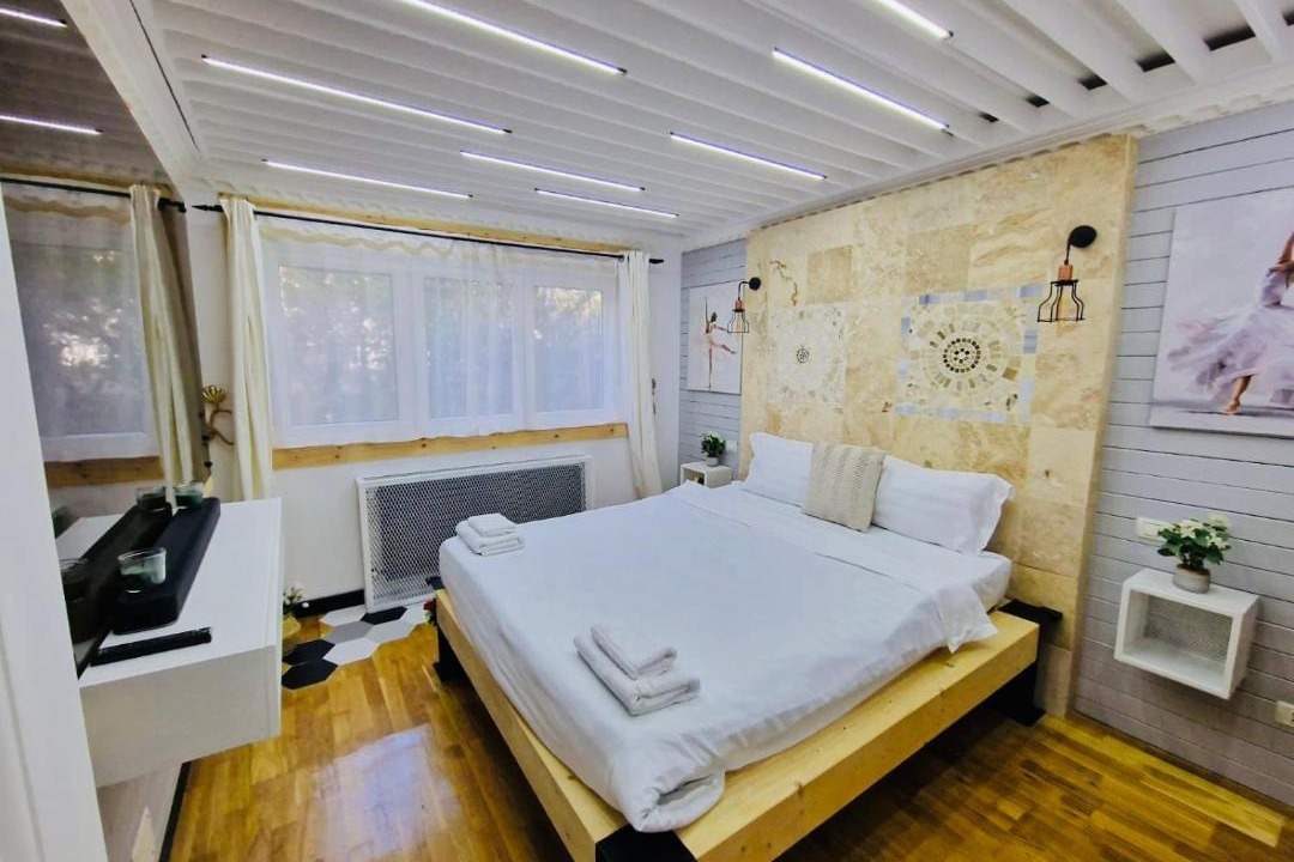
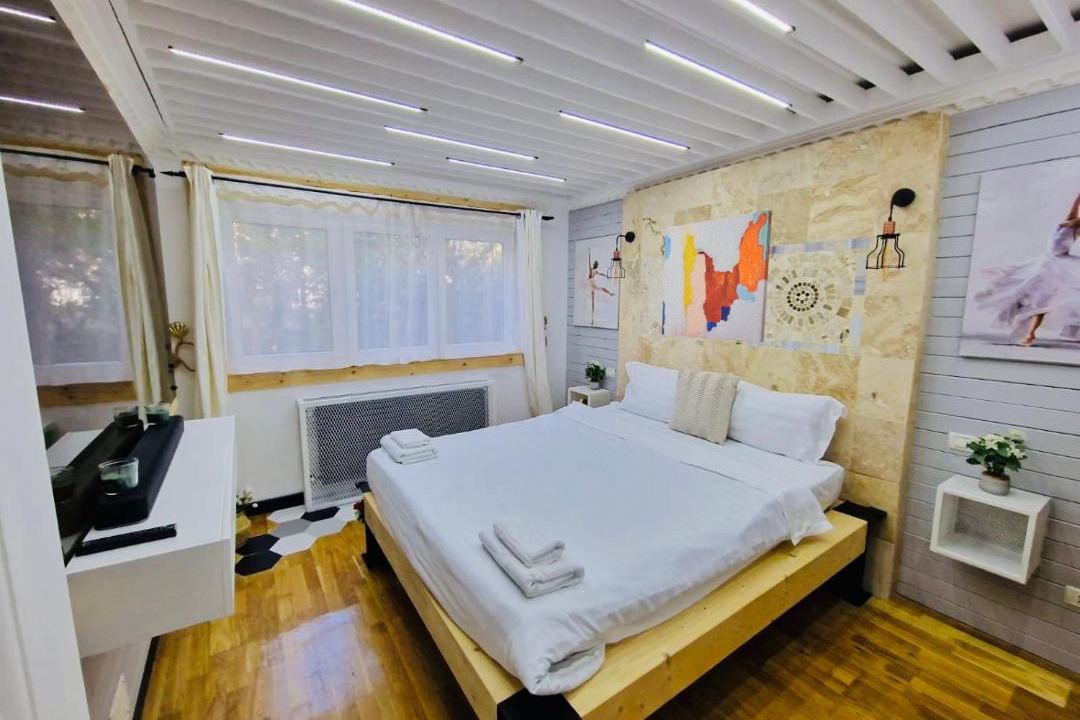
+ wall art [661,209,773,343]
